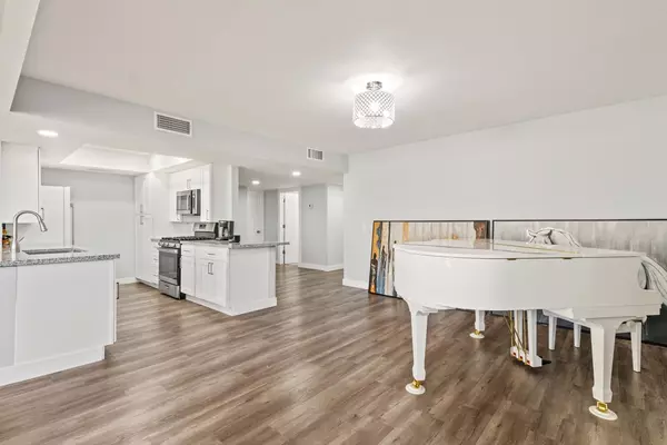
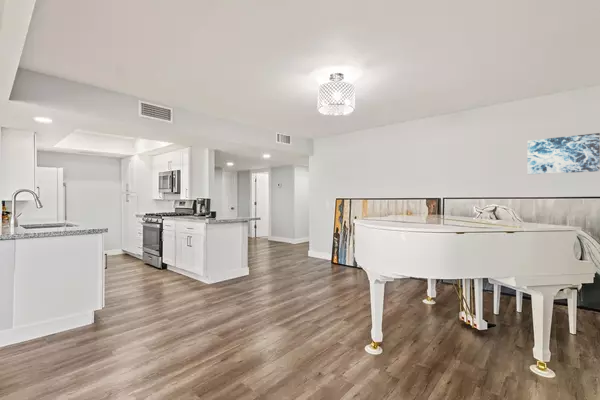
+ wall art [527,132,600,175]
